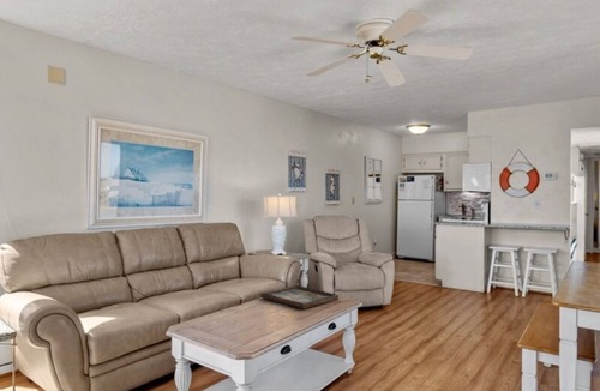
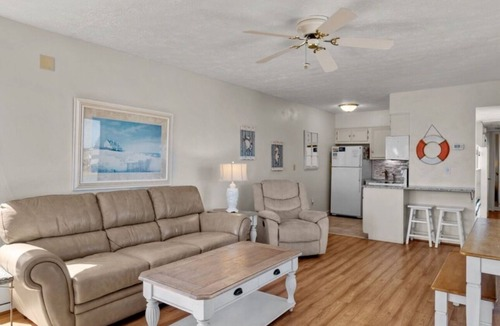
- decorative tray [259,284,340,311]
